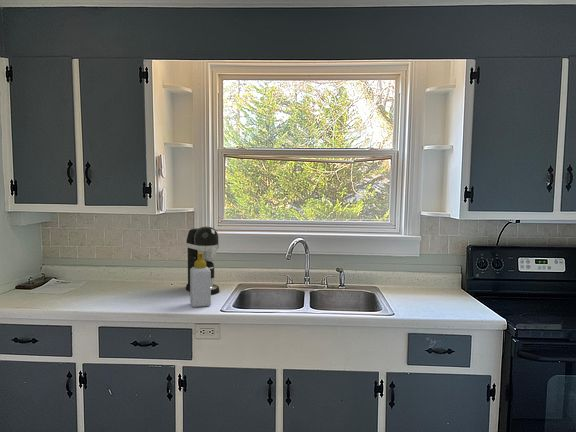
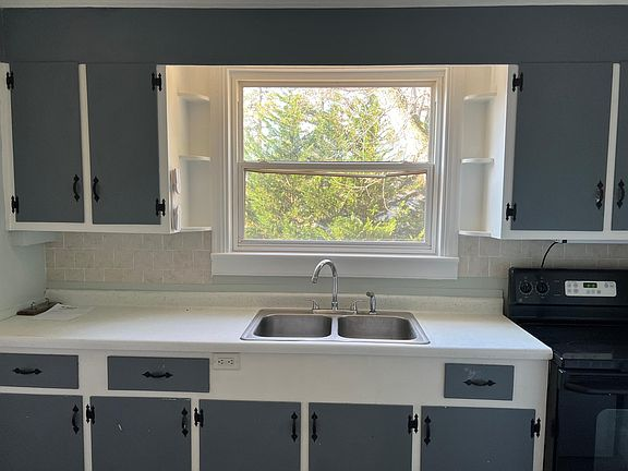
- soap bottle [189,252,212,308]
- coffee maker [185,225,220,296]
